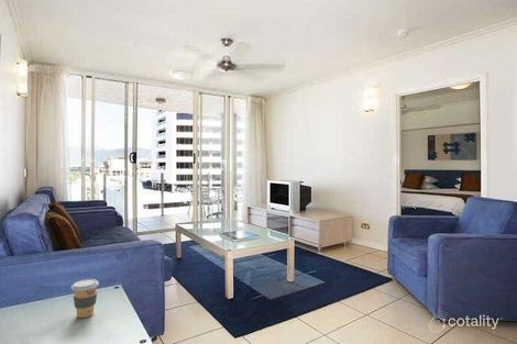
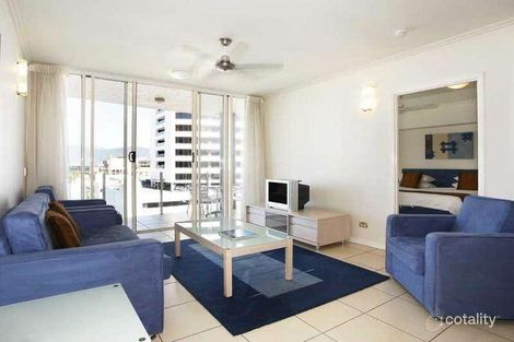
- coffee cup [70,278,100,319]
